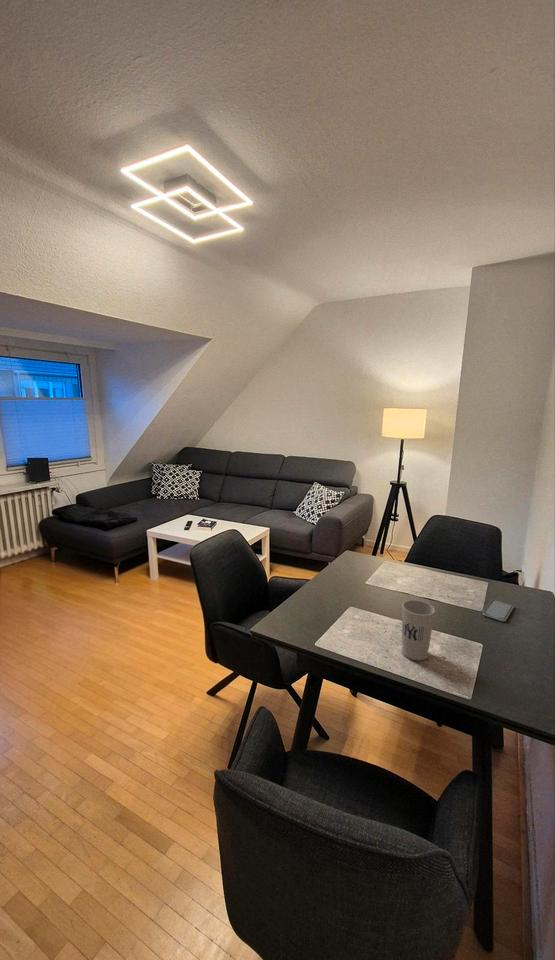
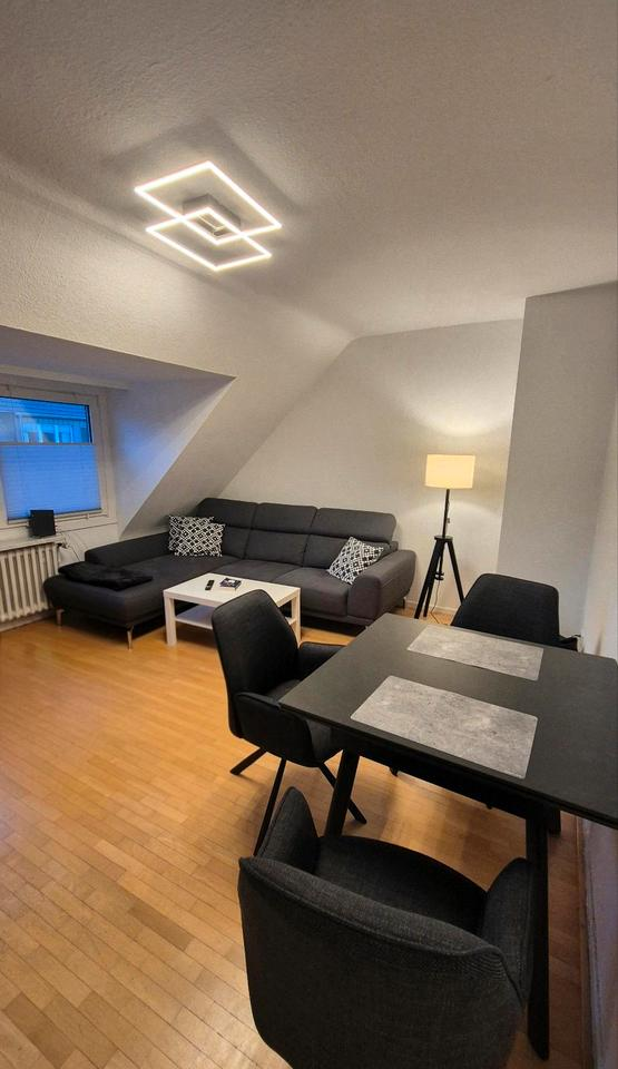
- smartphone [482,598,515,623]
- cup [401,599,436,662]
